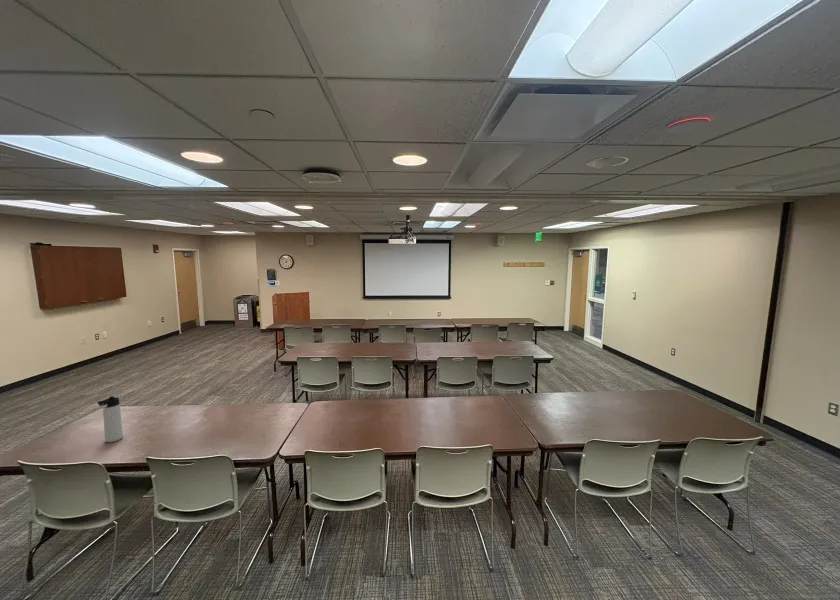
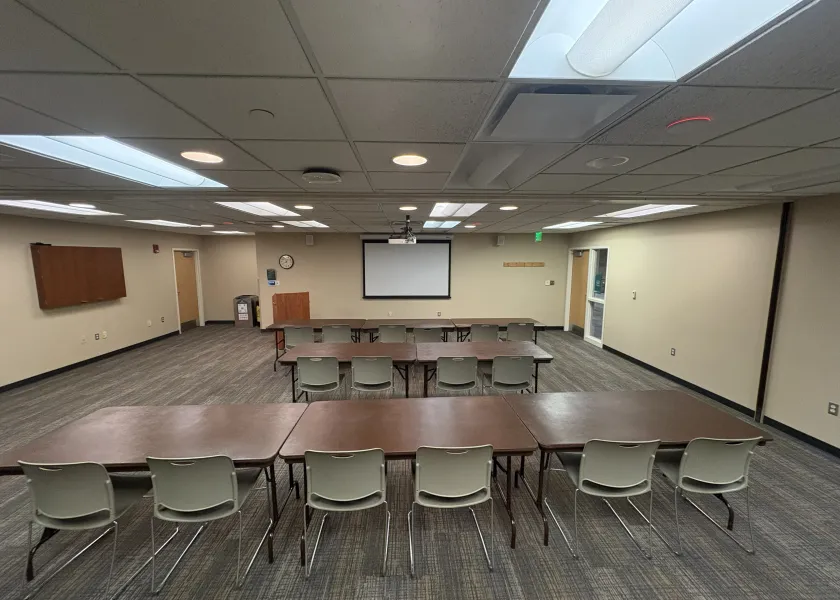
- thermos bottle [96,395,124,443]
